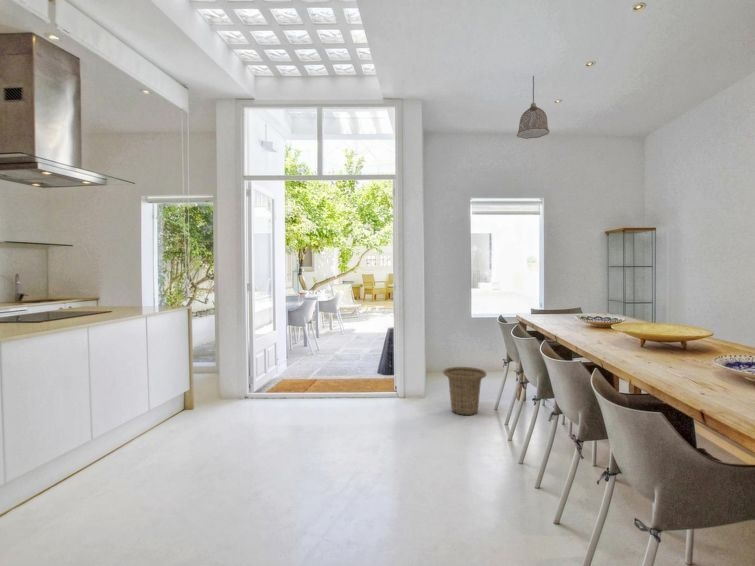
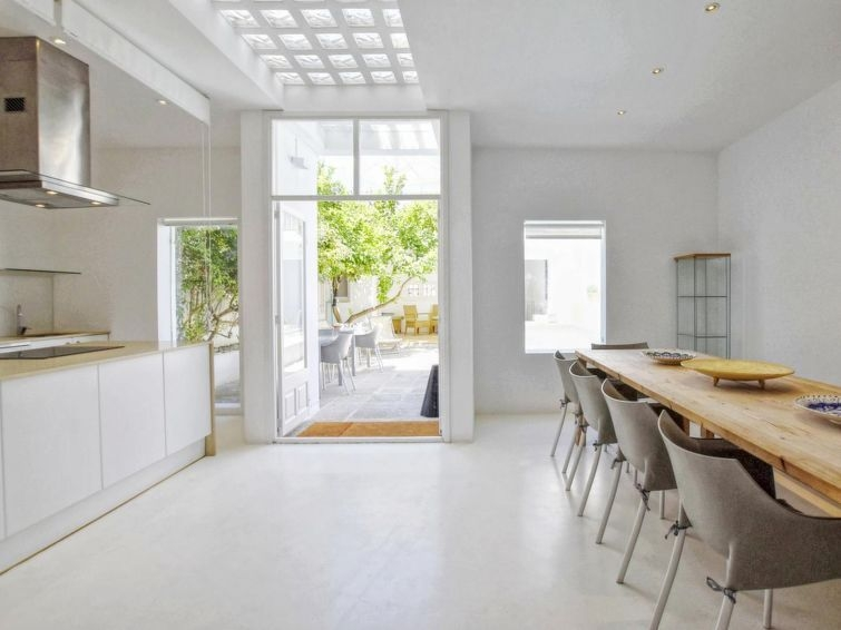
- pendant lamp [516,75,550,140]
- basket [442,366,488,416]
